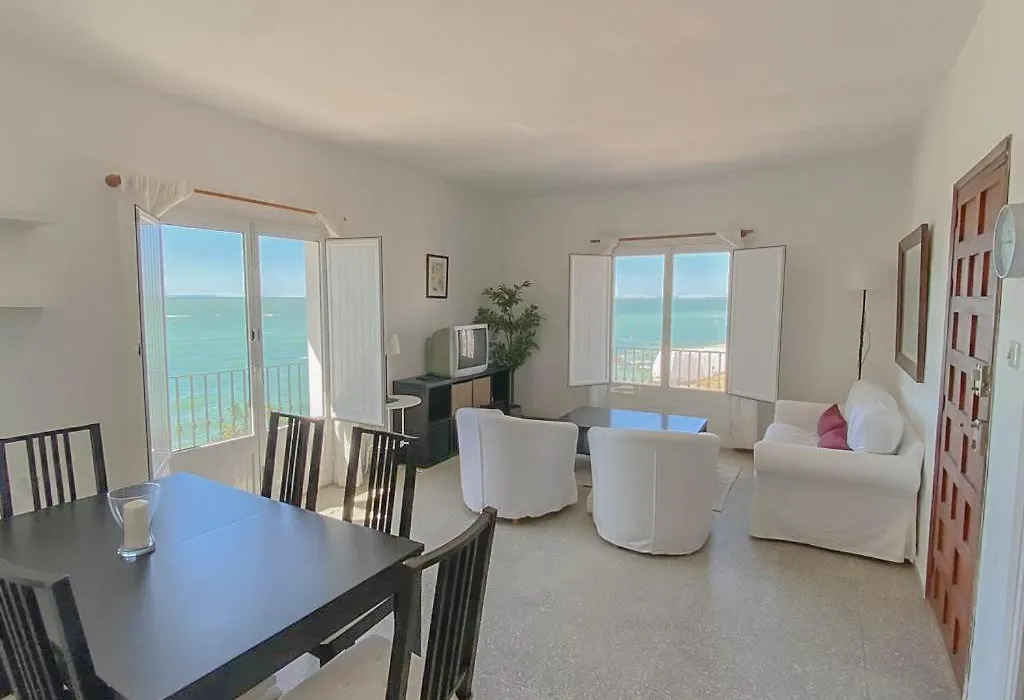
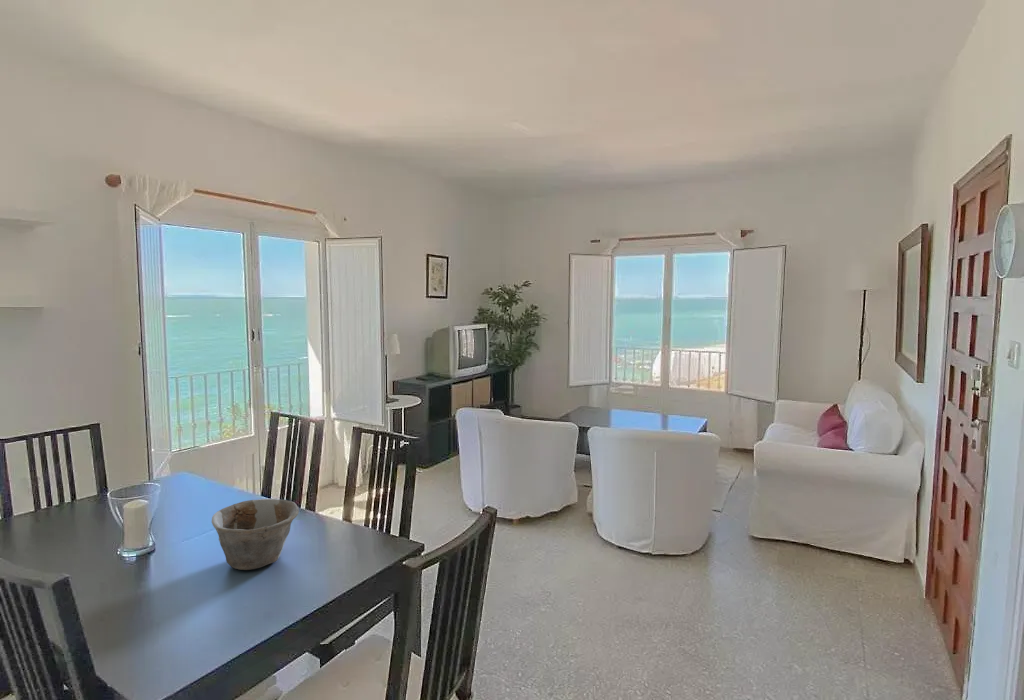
+ bowl [211,498,300,571]
